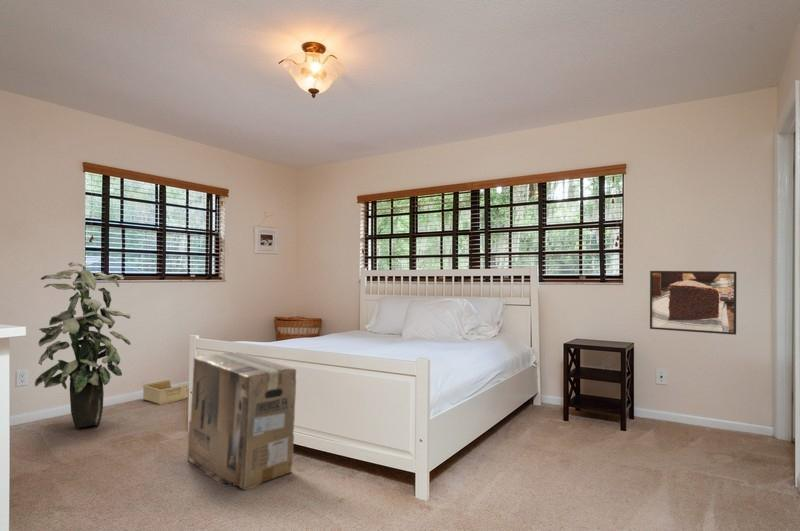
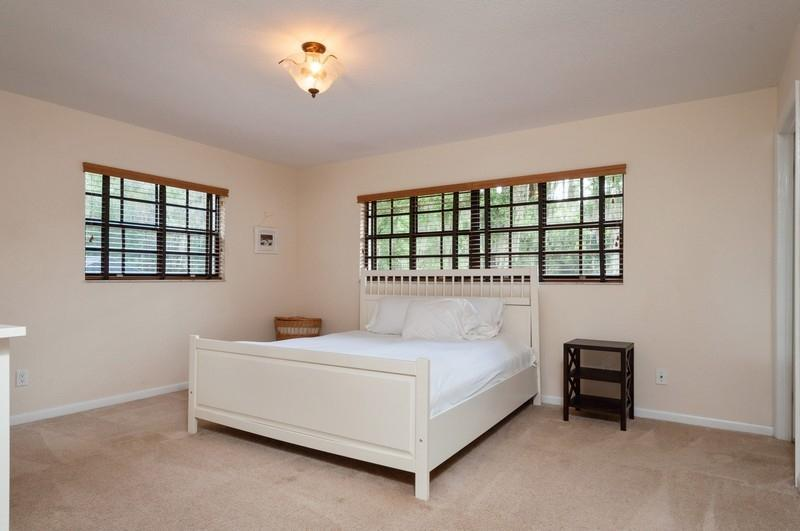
- storage bin [141,379,189,406]
- indoor plant [34,261,132,429]
- cardboard box [186,351,297,491]
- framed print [649,270,737,336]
